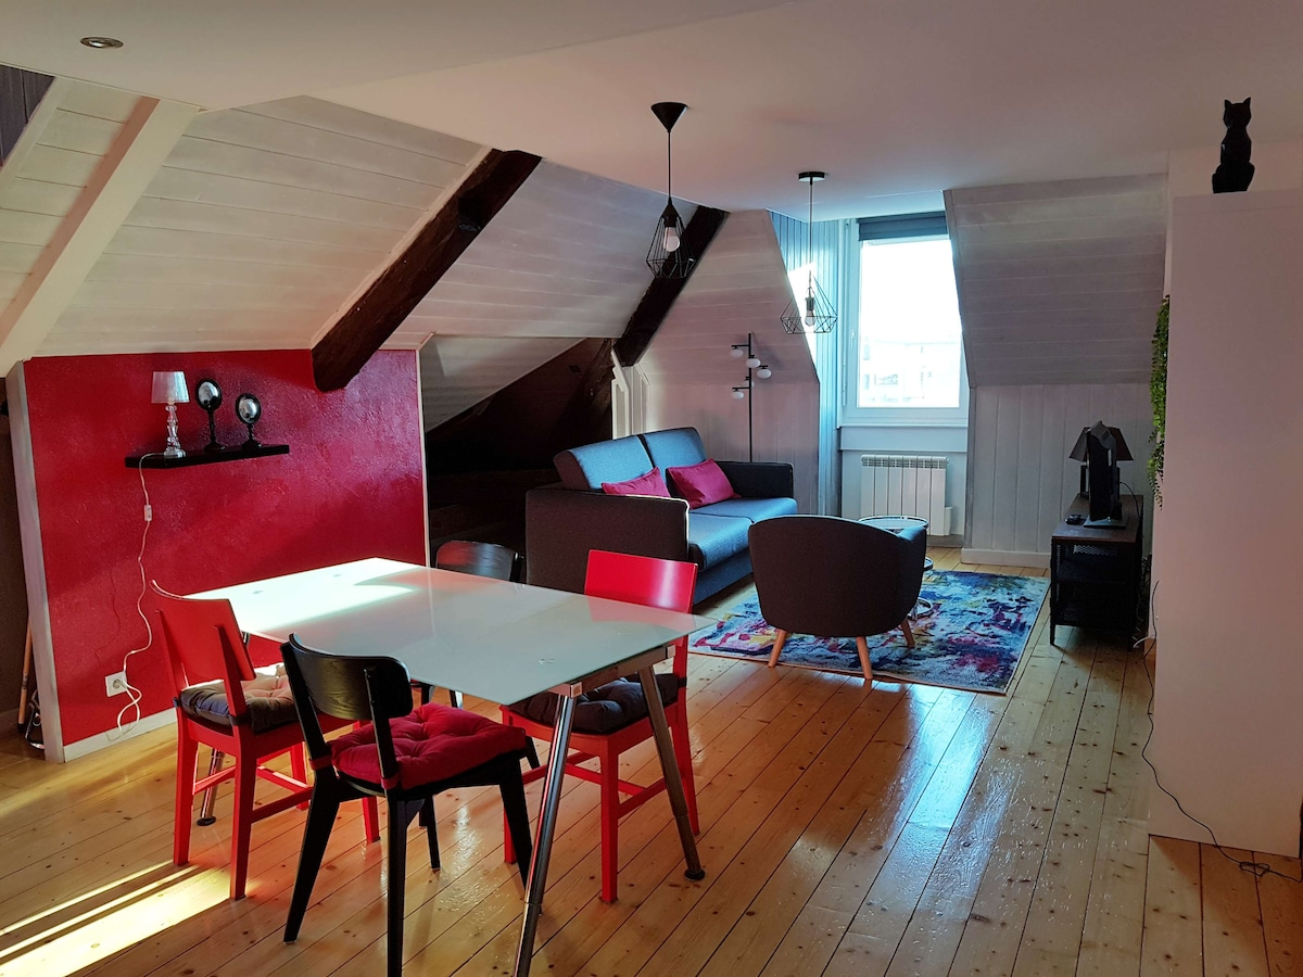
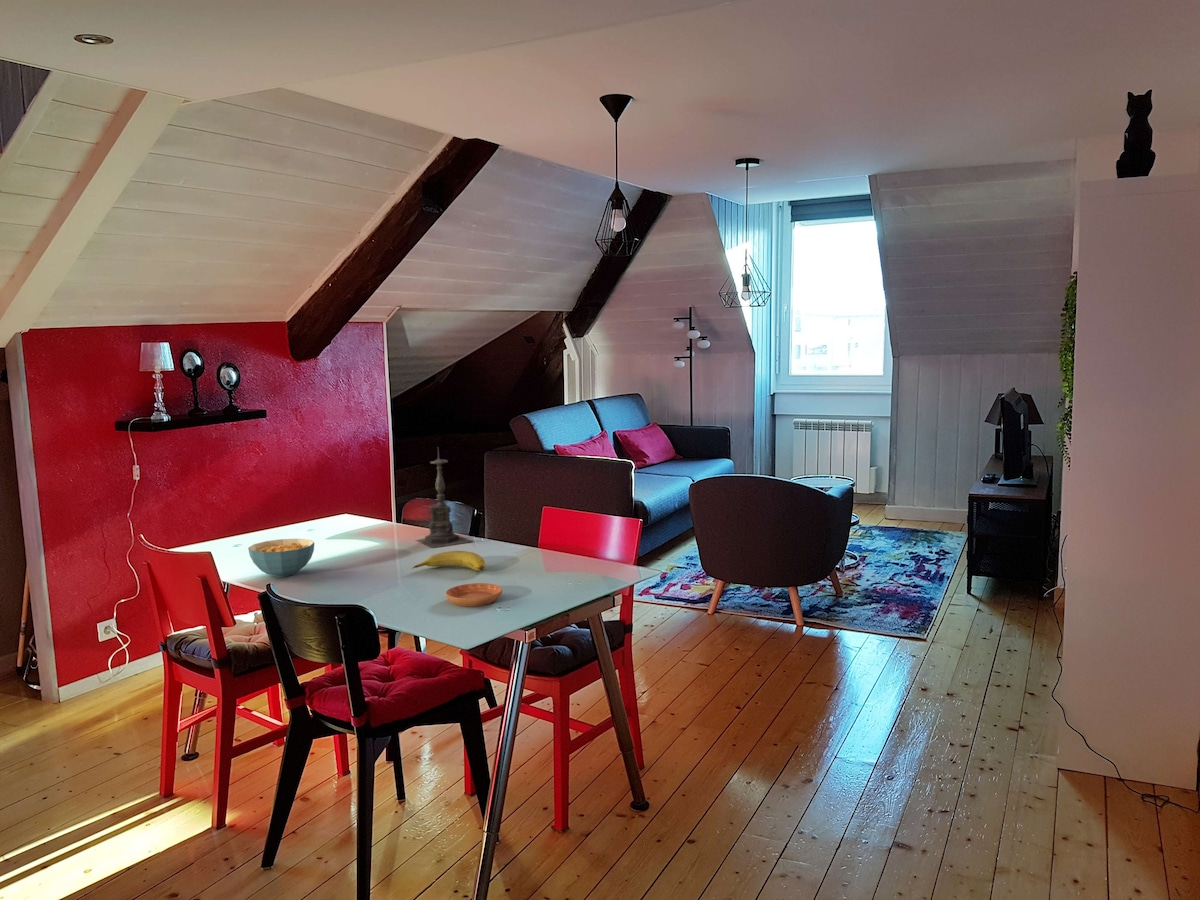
+ cereal bowl [247,538,315,578]
+ candle holder [415,446,475,549]
+ saucer [445,582,503,607]
+ fruit [410,550,486,572]
